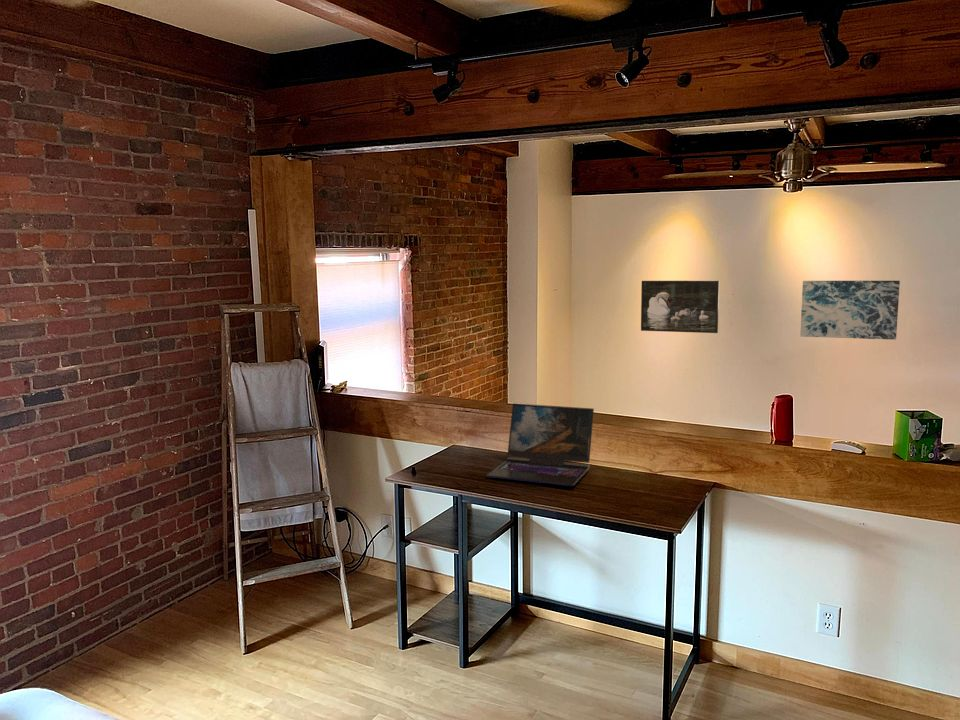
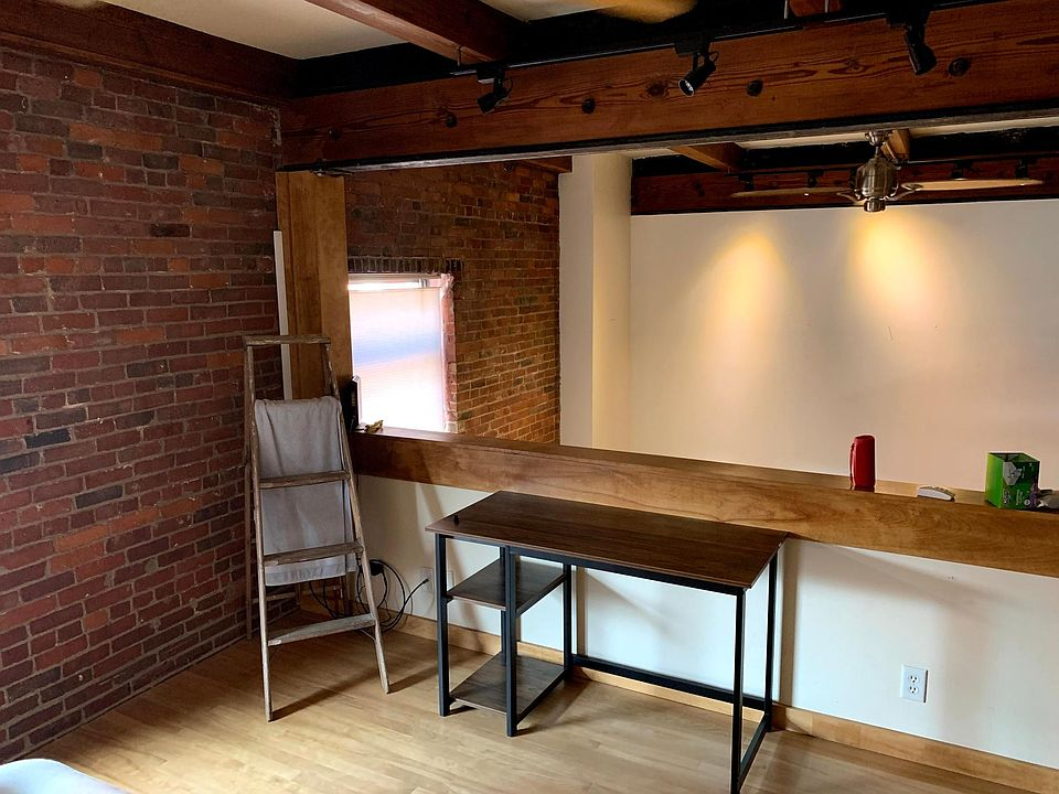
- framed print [640,280,720,334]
- wall art [799,280,901,341]
- laptop [485,402,595,487]
